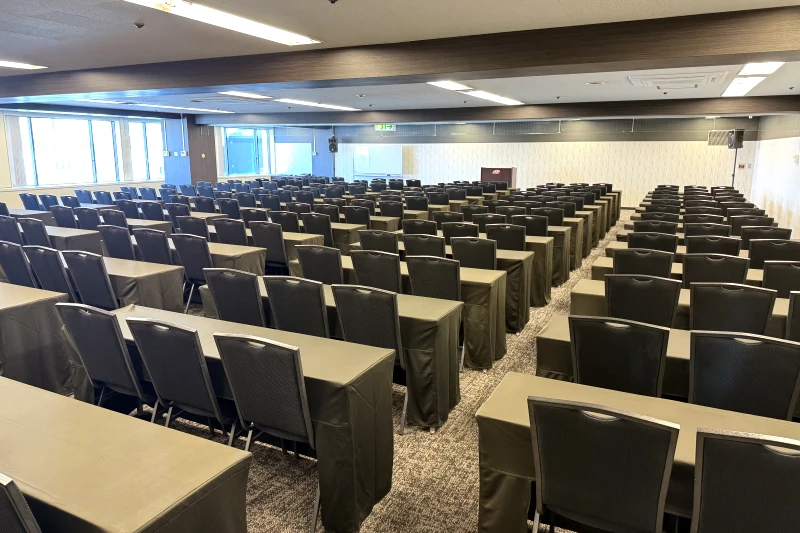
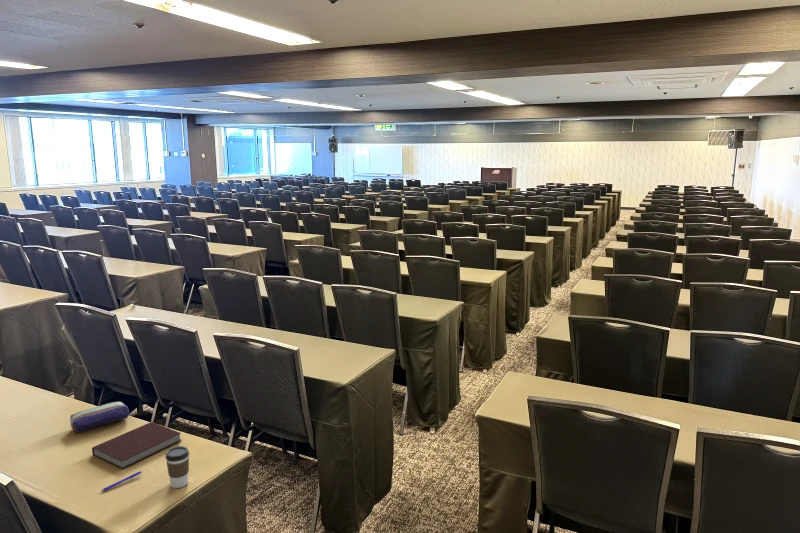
+ notebook [91,421,182,470]
+ coffee cup [165,445,190,489]
+ pen [101,470,142,492]
+ pencil case [69,401,130,433]
